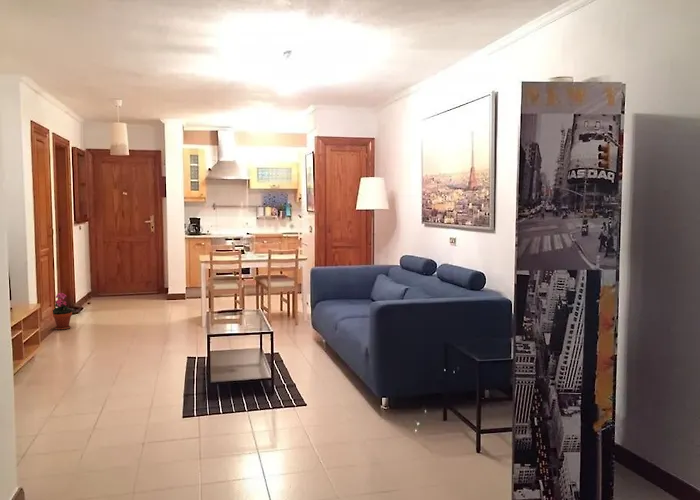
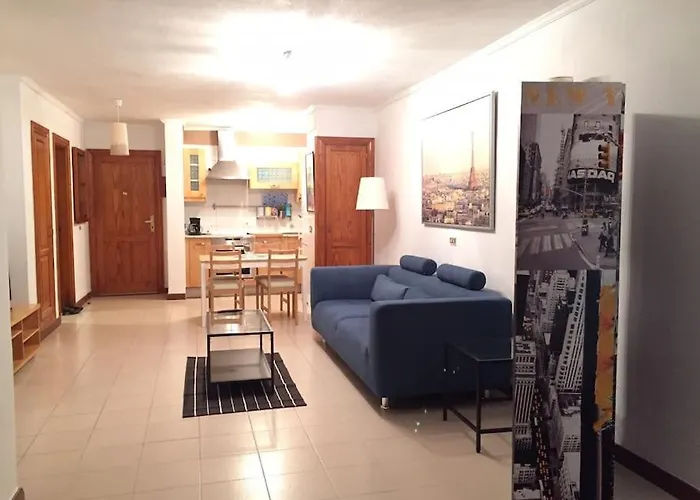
- potted plant [52,292,74,331]
